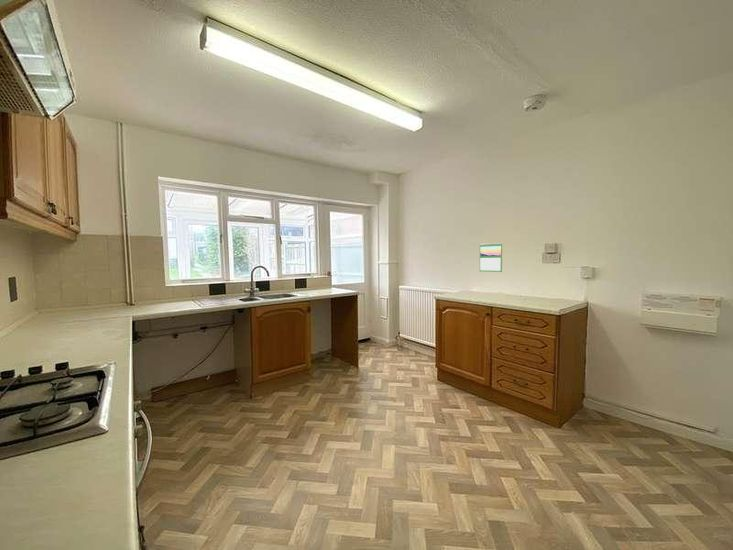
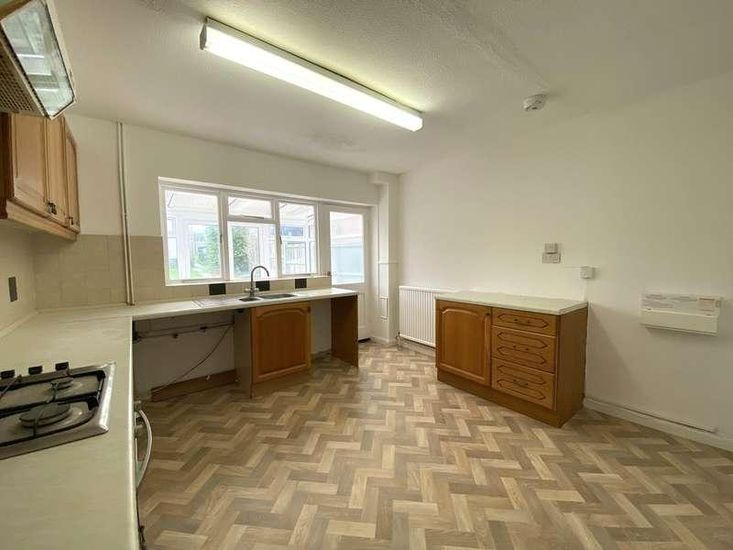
- calendar [479,242,503,273]
